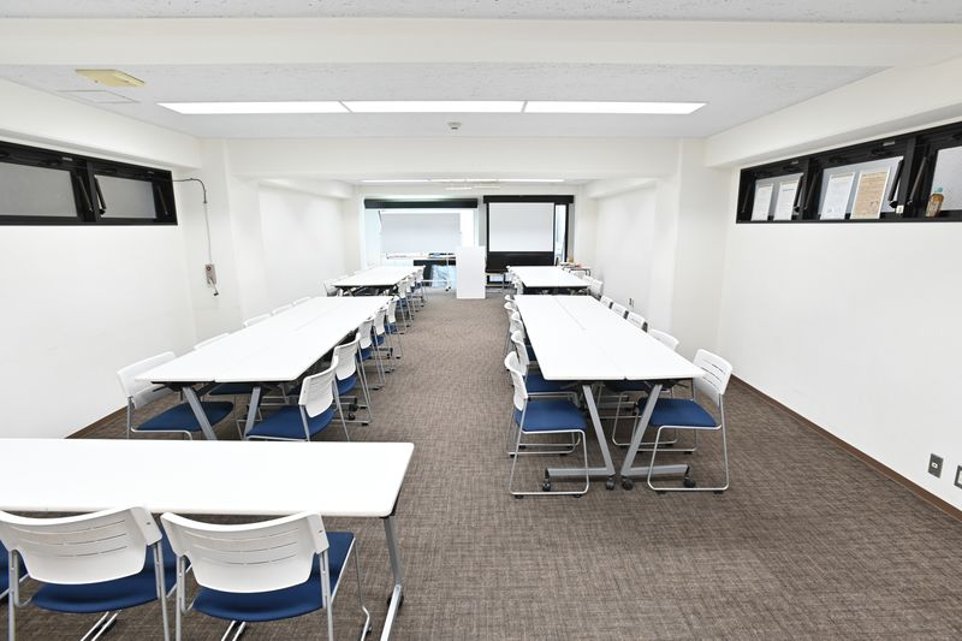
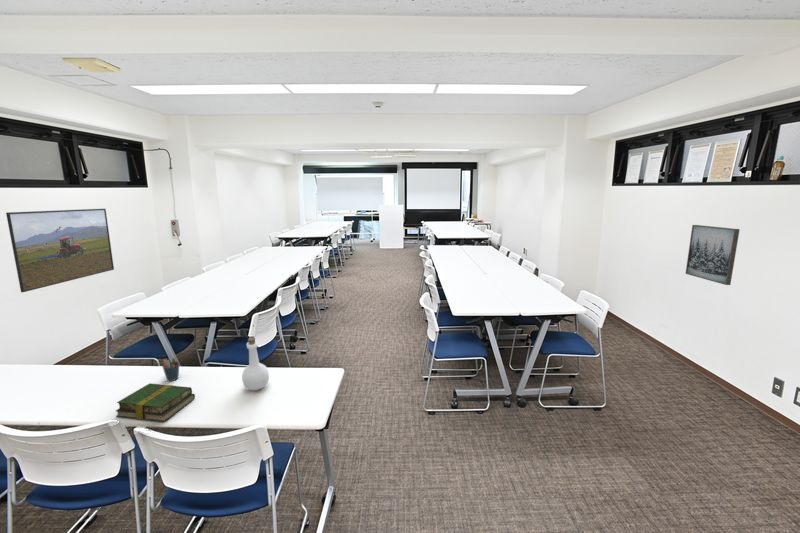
+ bottle [241,336,270,391]
+ pen holder [161,357,180,382]
+ book [115,382,196,422]
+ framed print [5,208,115,293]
+ wall art [684,224,741,286]
